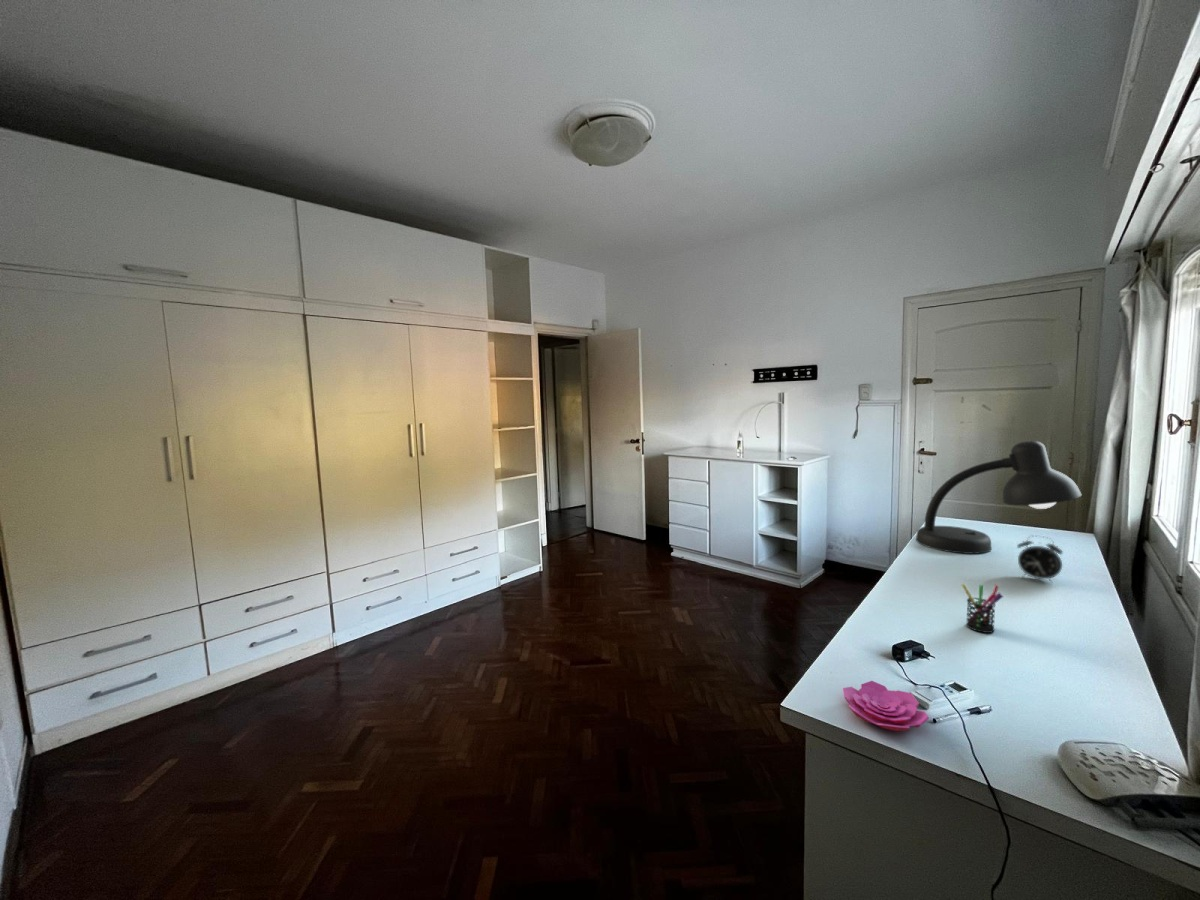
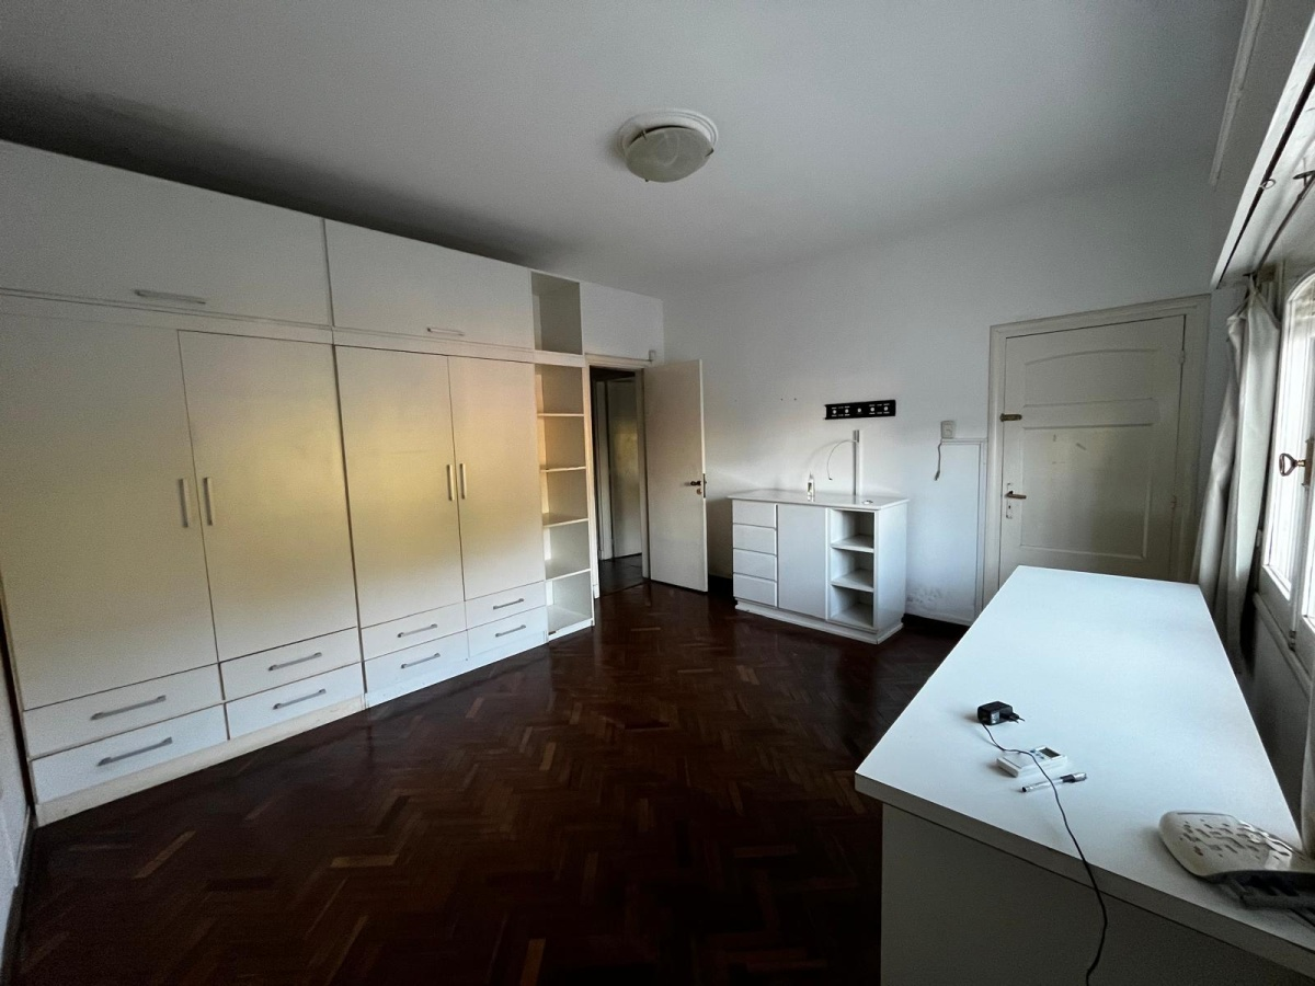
- alarm clock [1016,535,1064,585]
- flower [842,680,930,732]
- desk lamp [915,440,1083,555]
- pen holder [961,583,1004,634]
